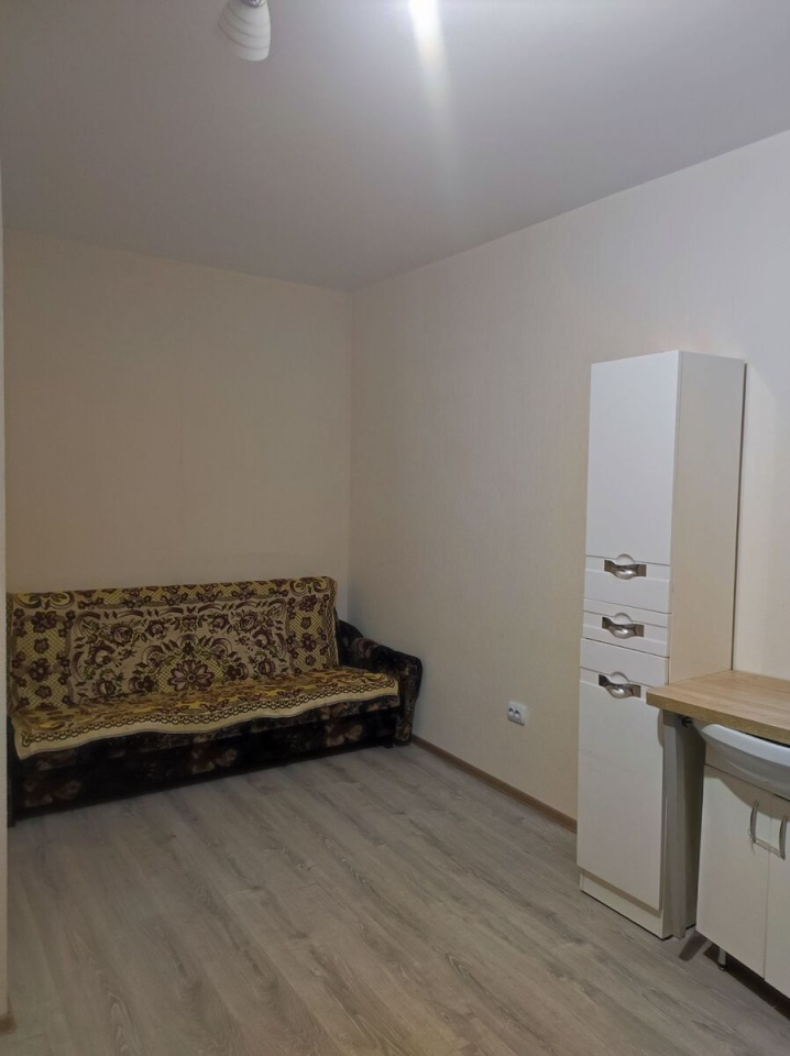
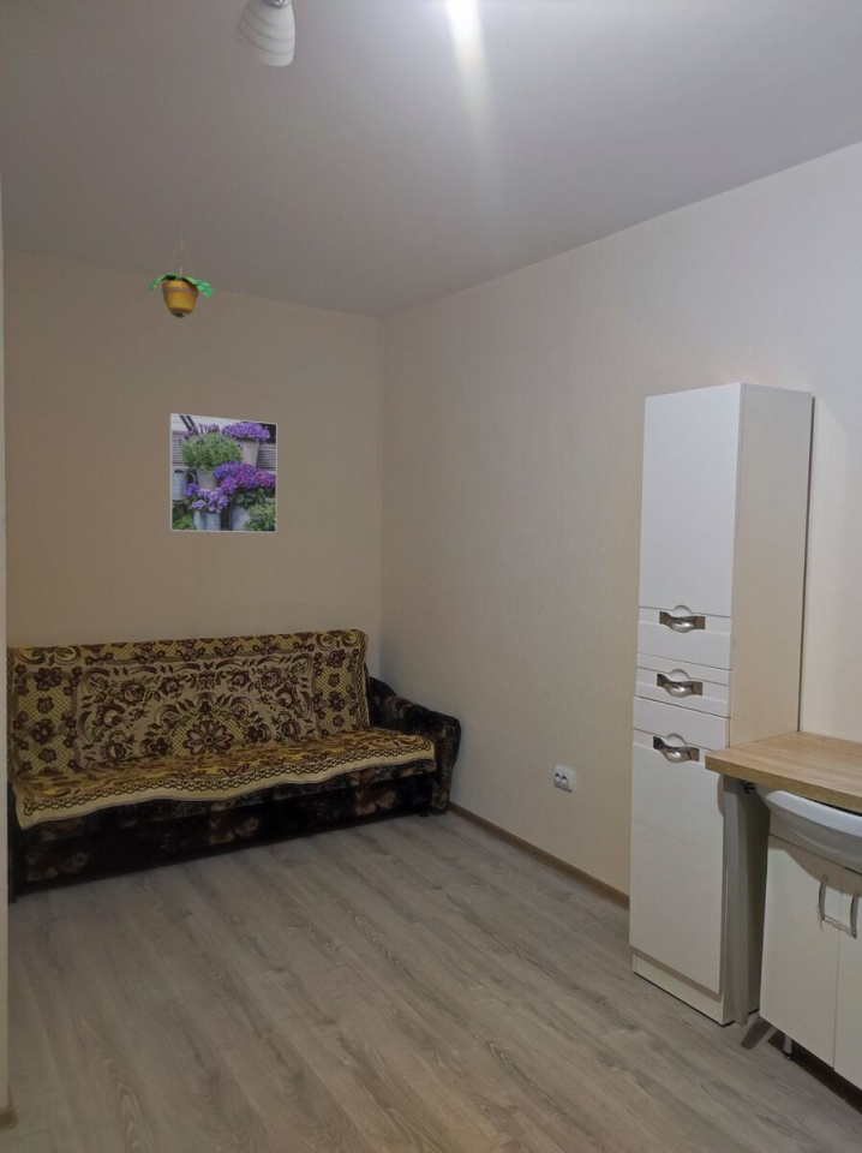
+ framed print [168,412,279,533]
+ hanging planter [148,232,215,319]
